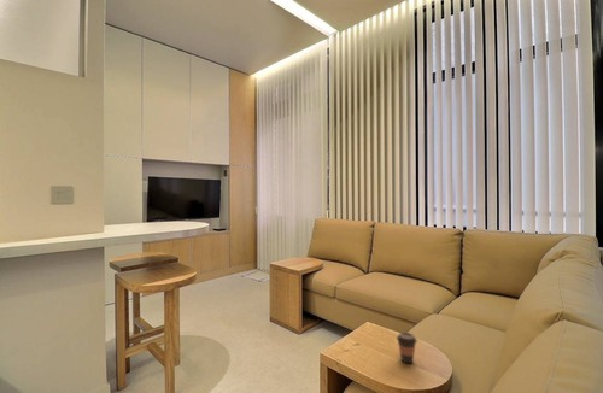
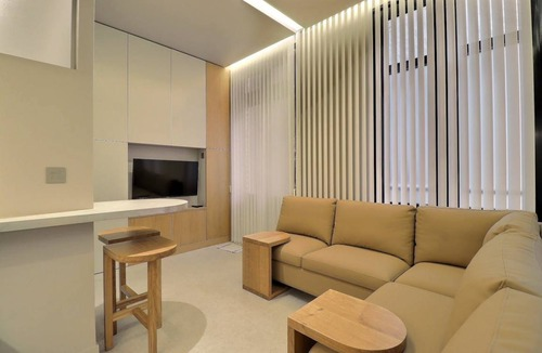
- coffee cup [396,332,418,364]
